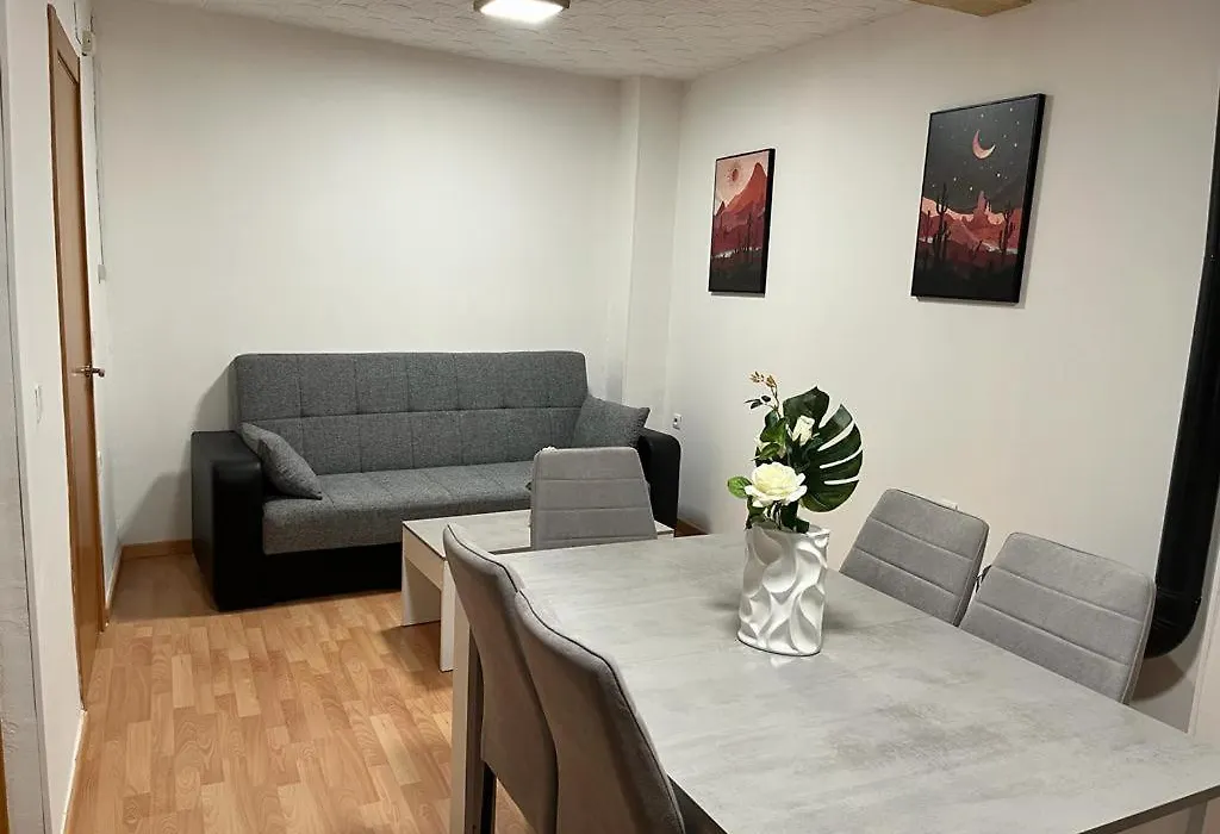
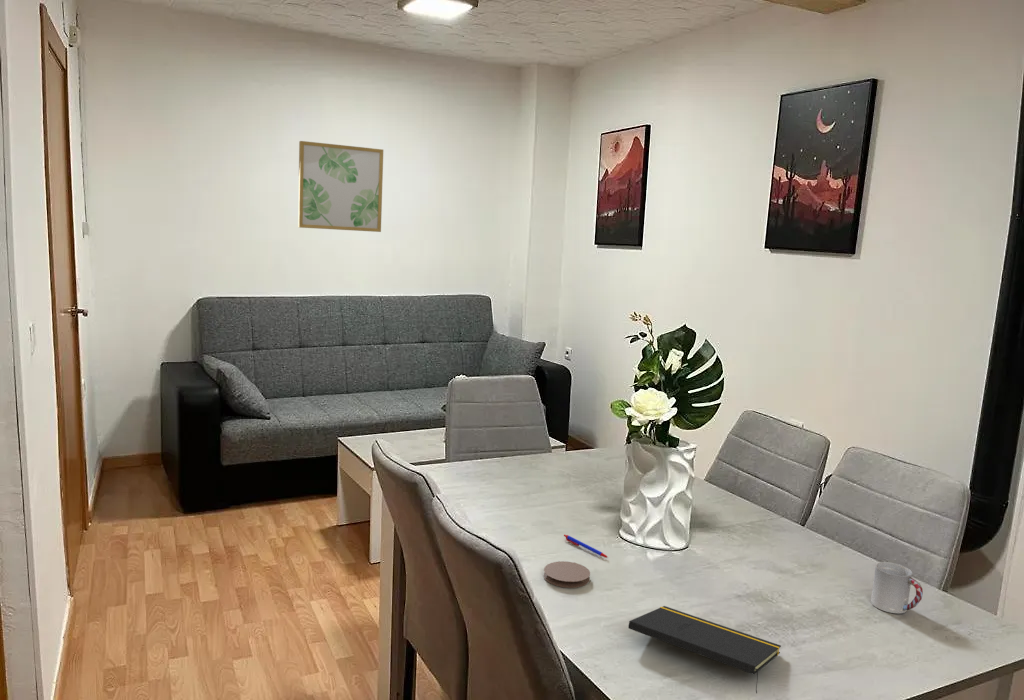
+ notepad [627,605,782,694]
+ cup [870,561,924,614]
+ wall art [297,140,384,233]
+ coaster [543,560,591,589]
+ pen [563,534,609,559]
